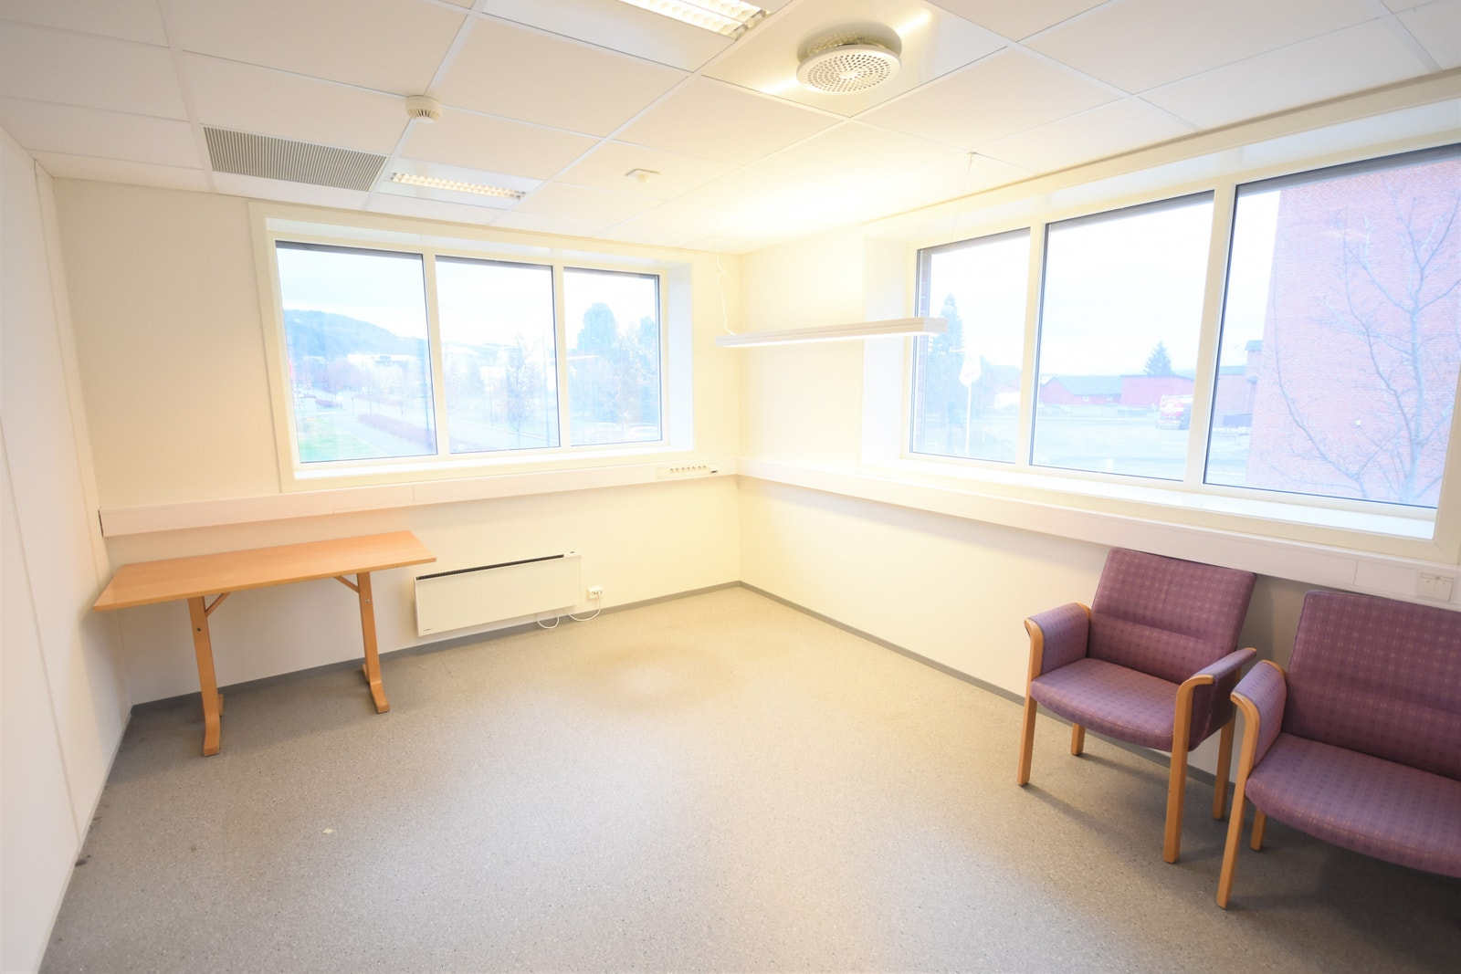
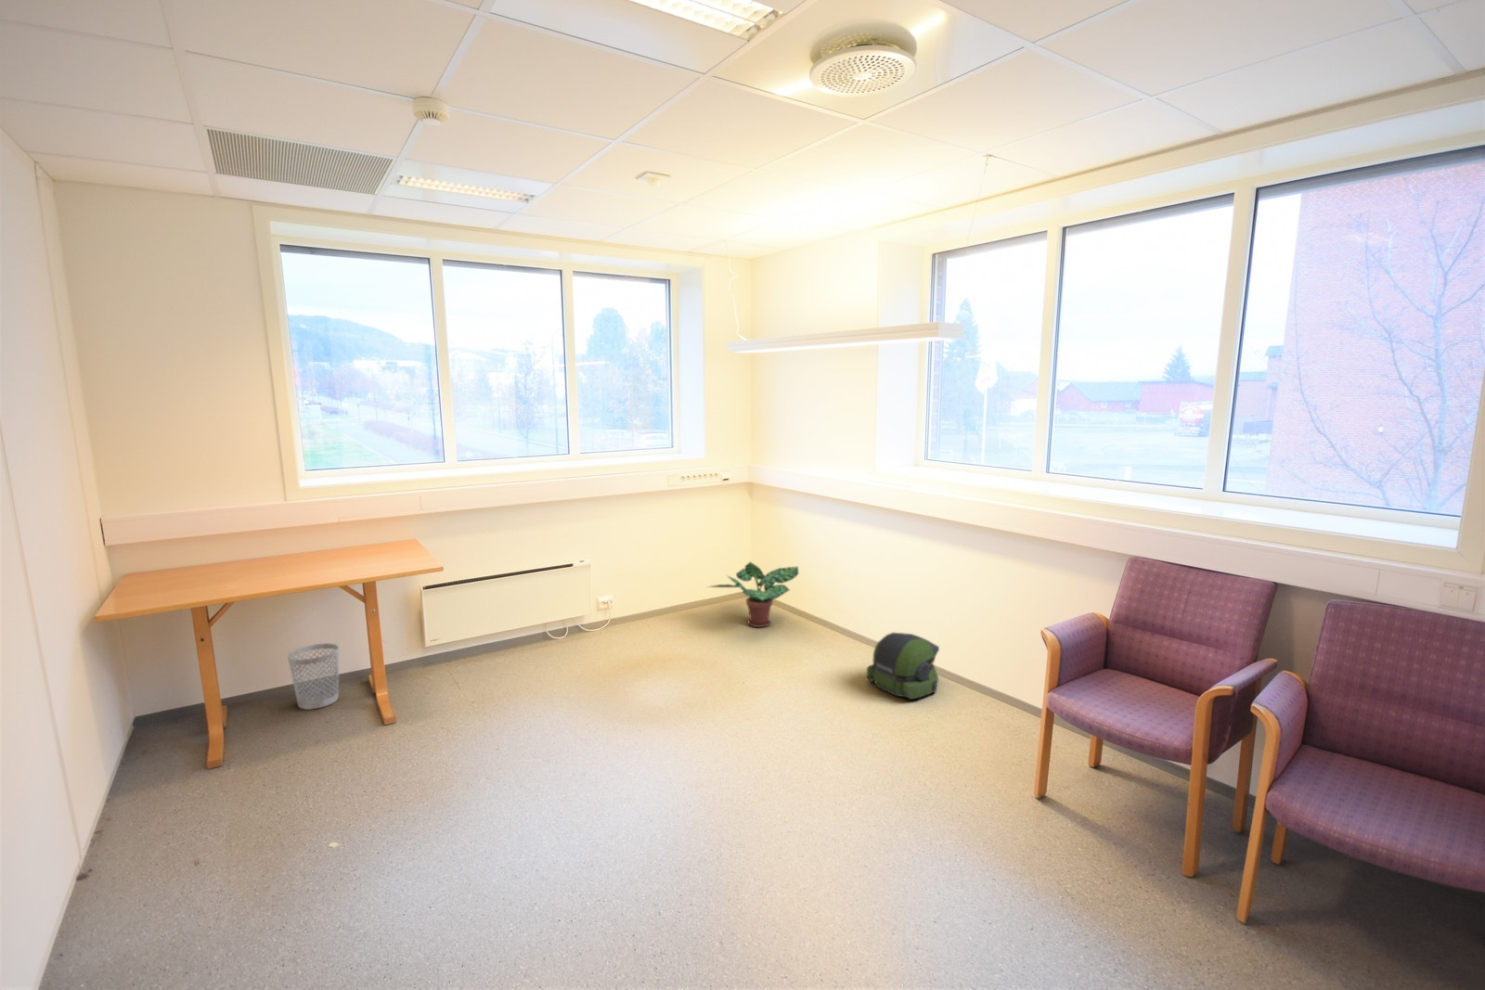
+ backpack [866,632,940,701]
+ wastebasket [287,642,339,710]
+ potted plant [705,560,799,629]
